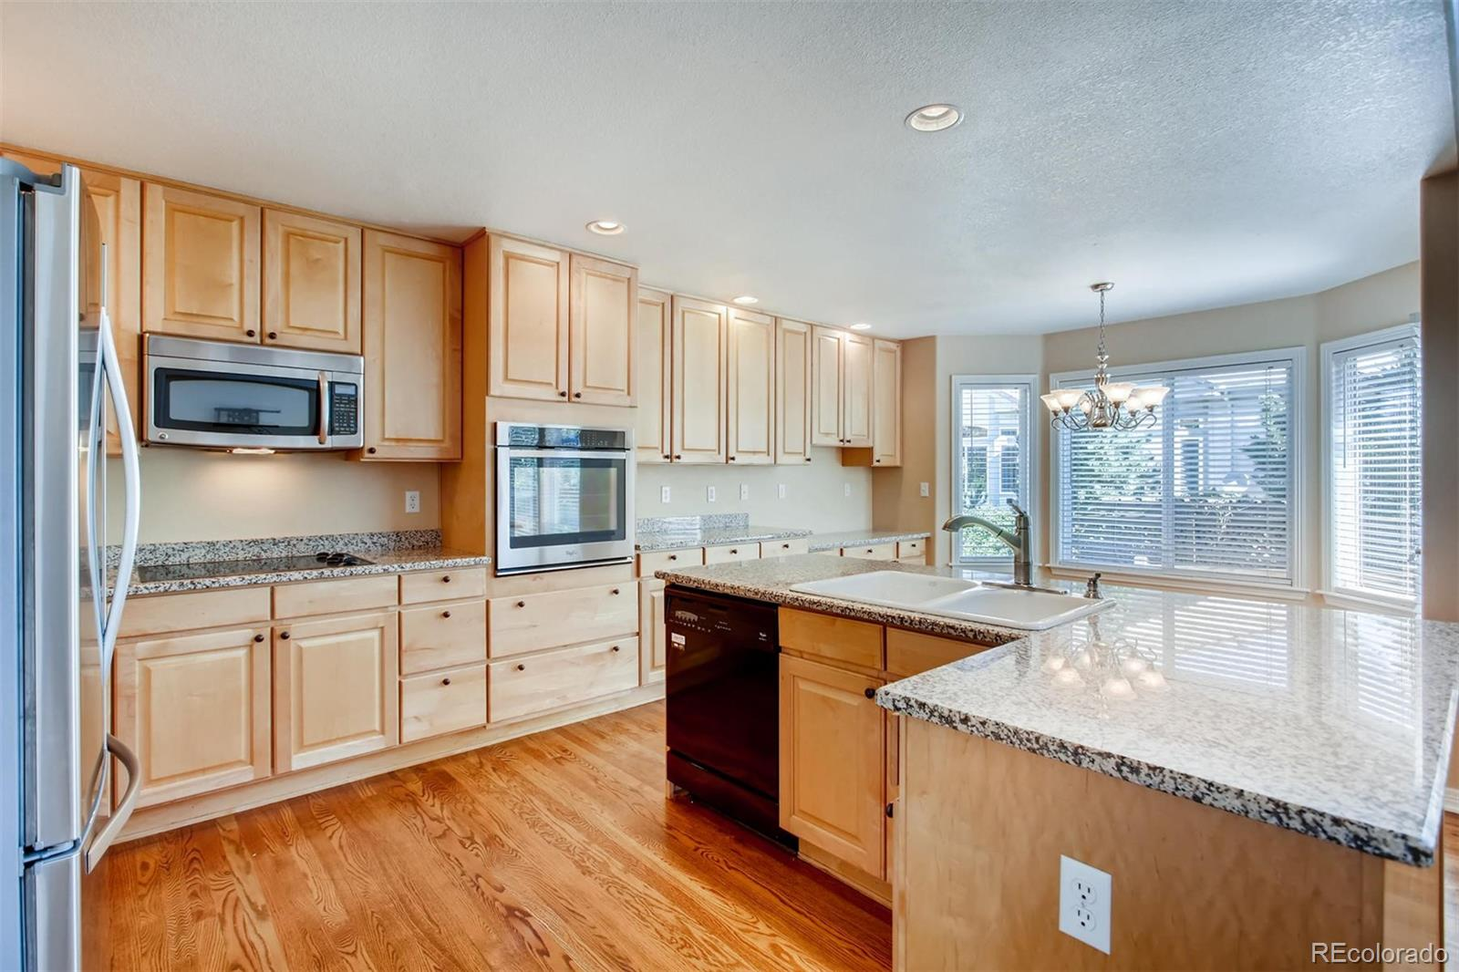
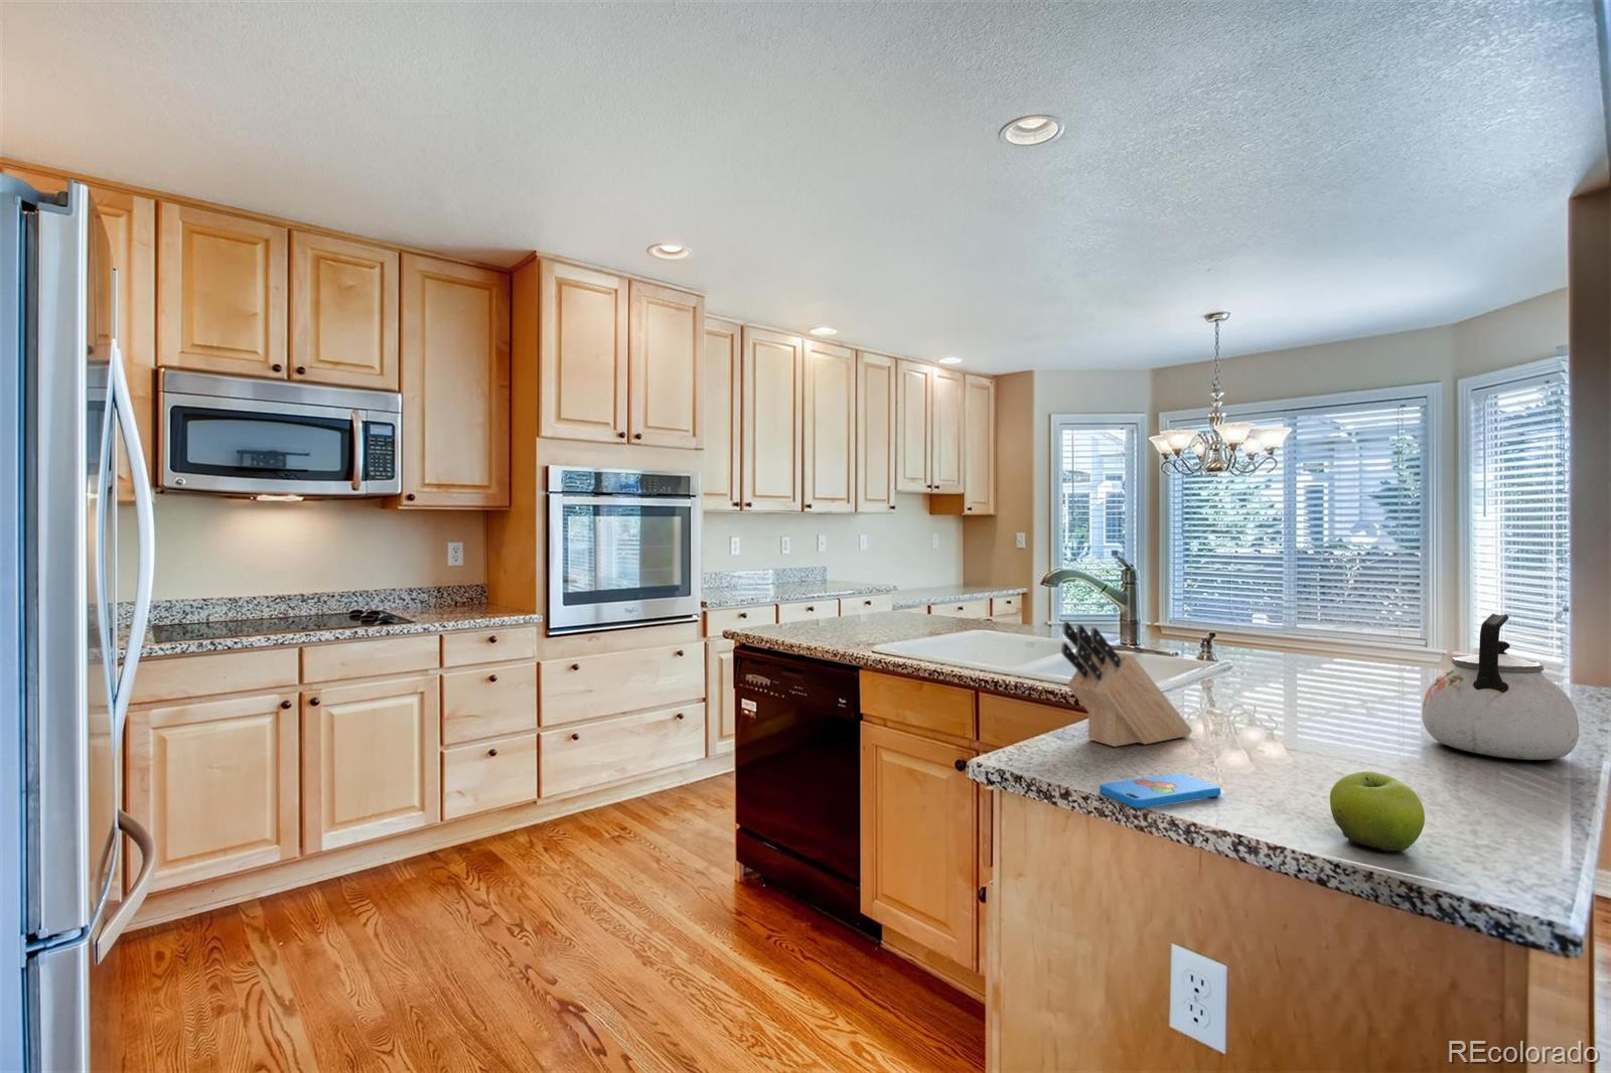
+ smartphone [1098,772,1222,810]
+ knife block [1060,620,1193,748]
+ fruit [1330,771,1425,853]
+ kettle [1421,613,1580,760]
